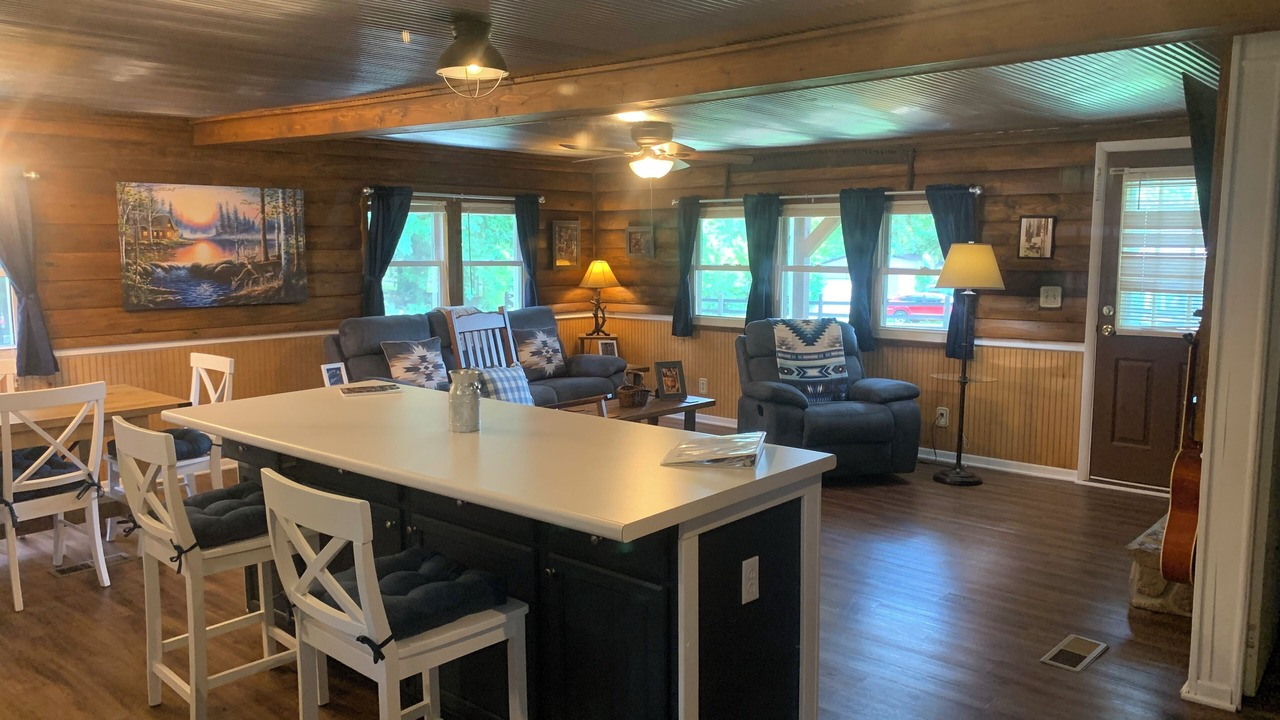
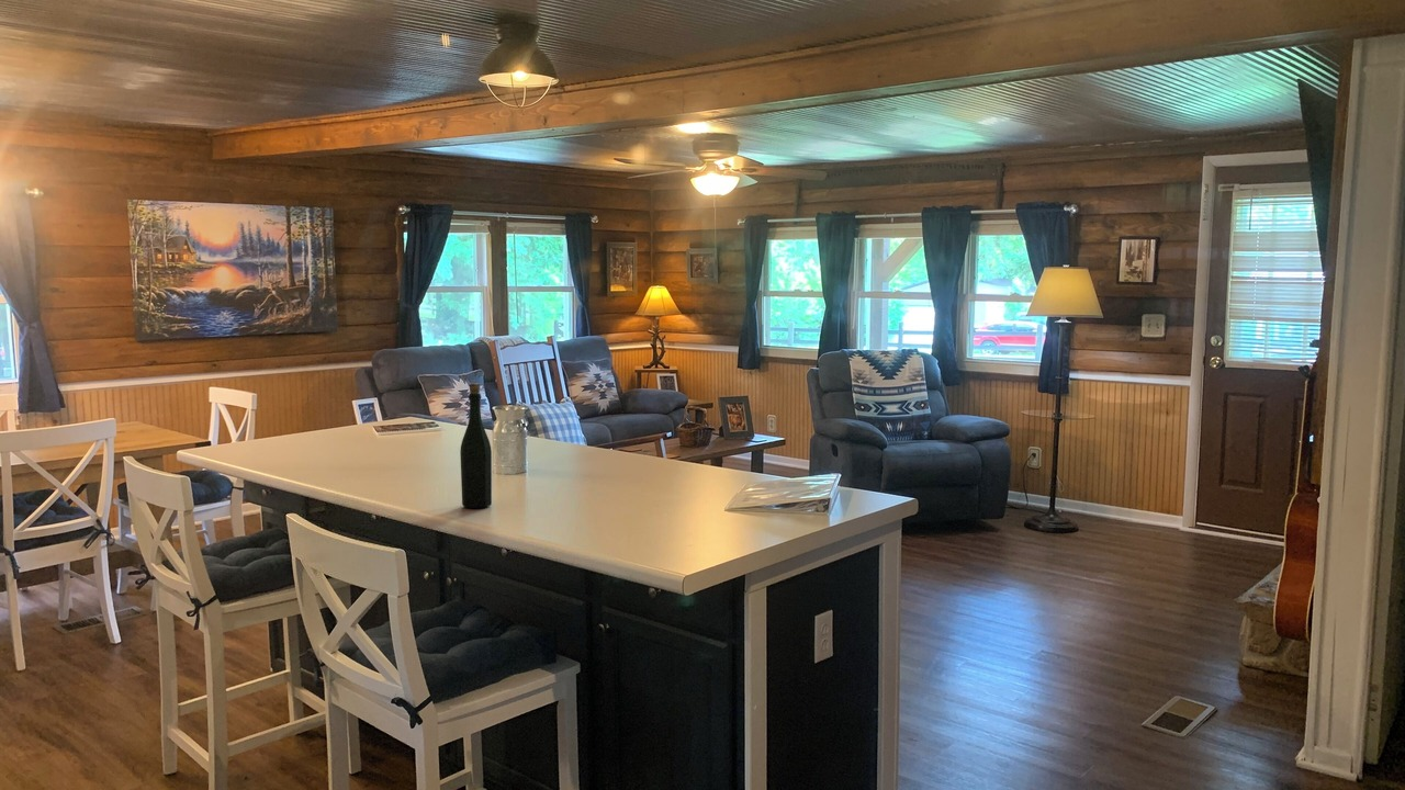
+ bottle [459,382,493,509]
